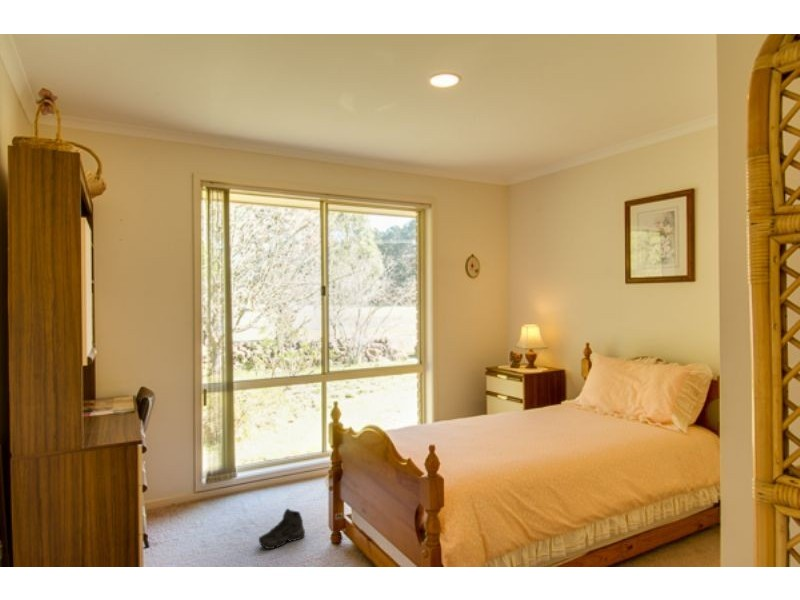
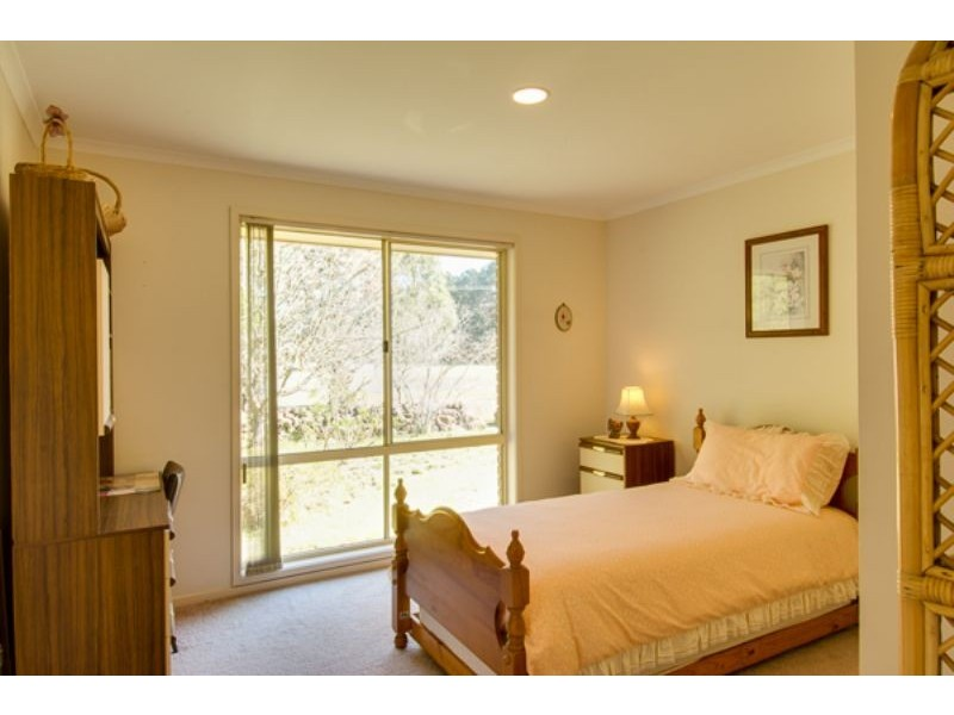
- sneaker [258,508,306,550]
